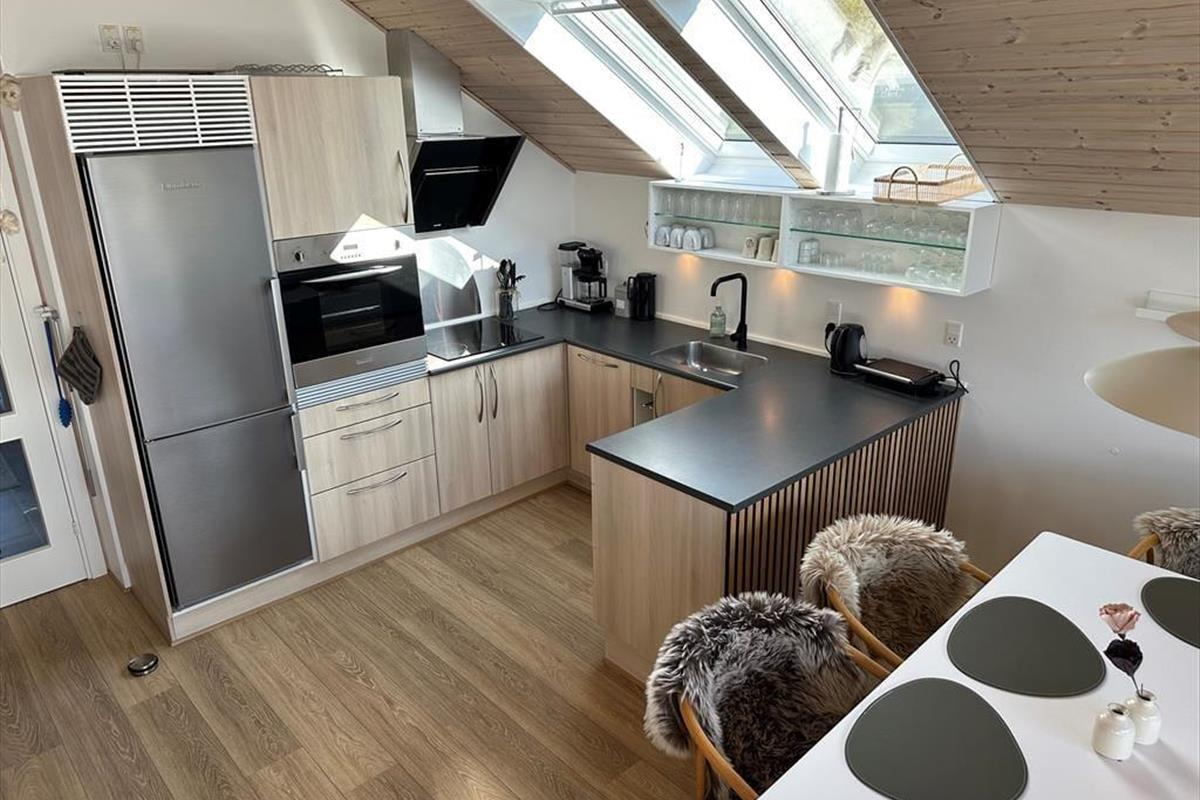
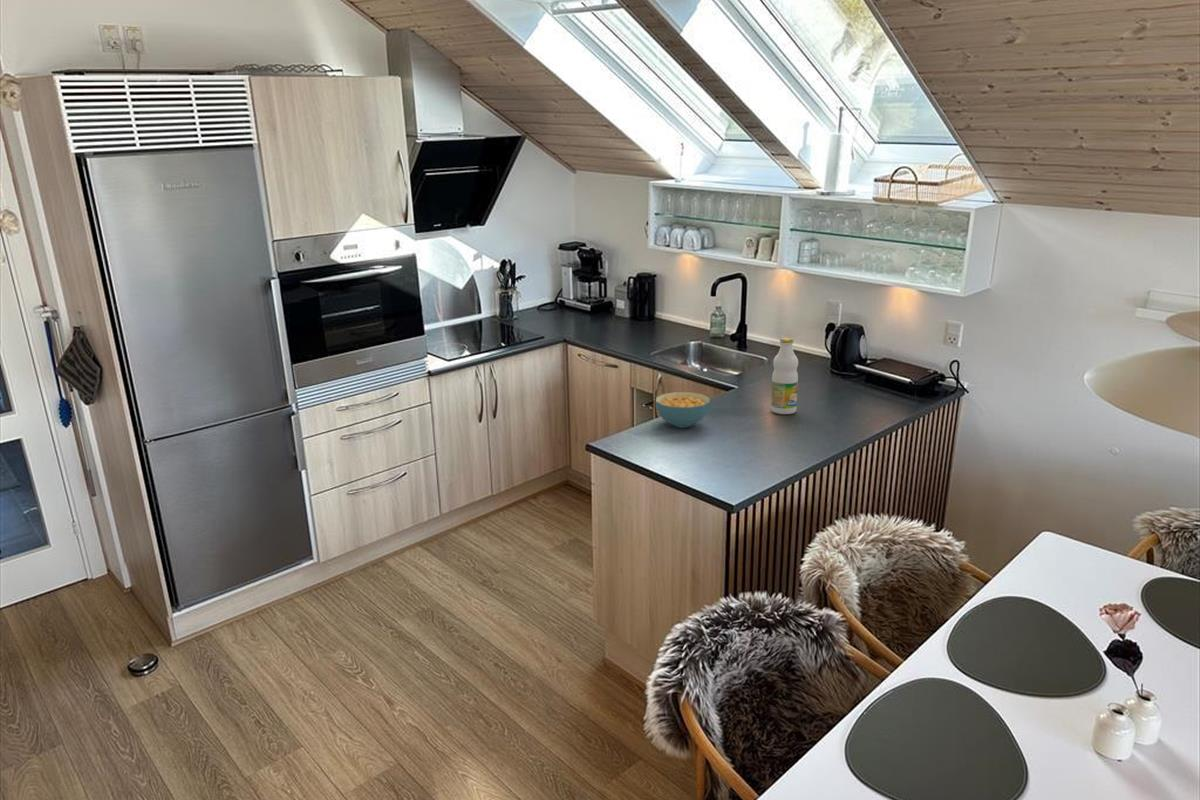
+ cereal bowl [655,391,711,429]
+ bottle [770,337,799,415]
